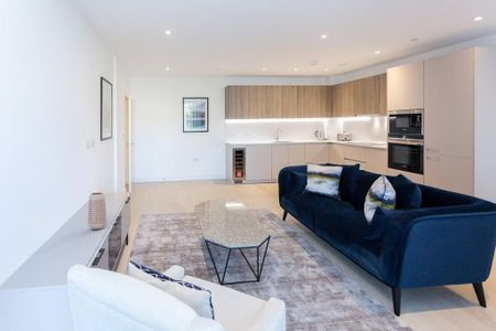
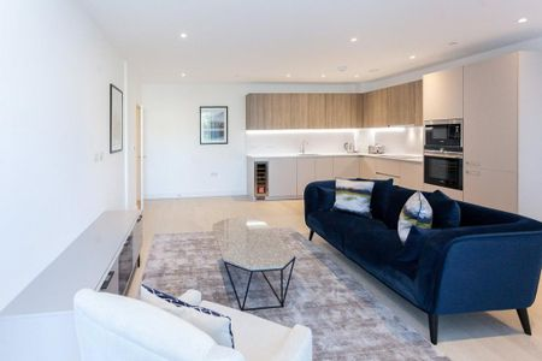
- planter [87,192,107,231]
